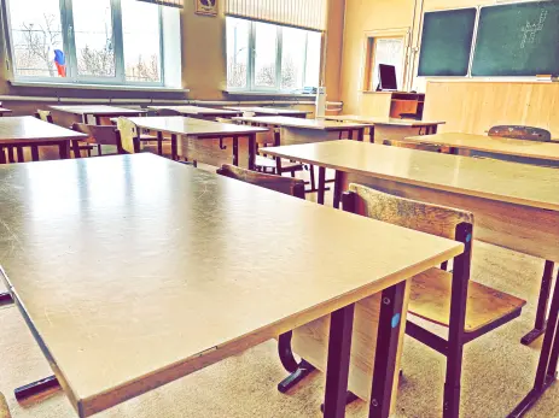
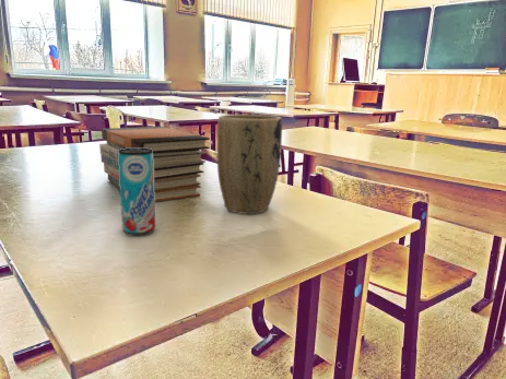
+ beverage can [118,147,156,237]
+ plant pot [216,114,283,215]
+ book stack [98,126,211,203]
